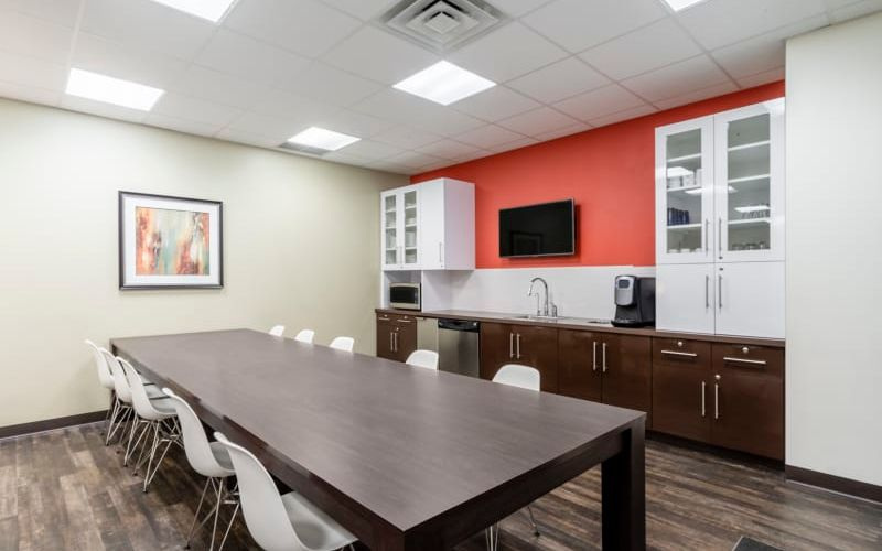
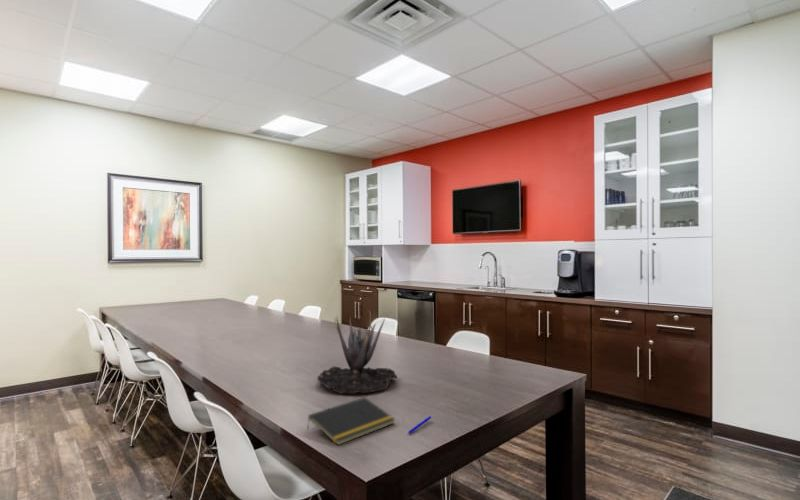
+ pen [407,415,432,435]
+ plant [317,309,398,395]
+ notepad [306,396,396,446]
